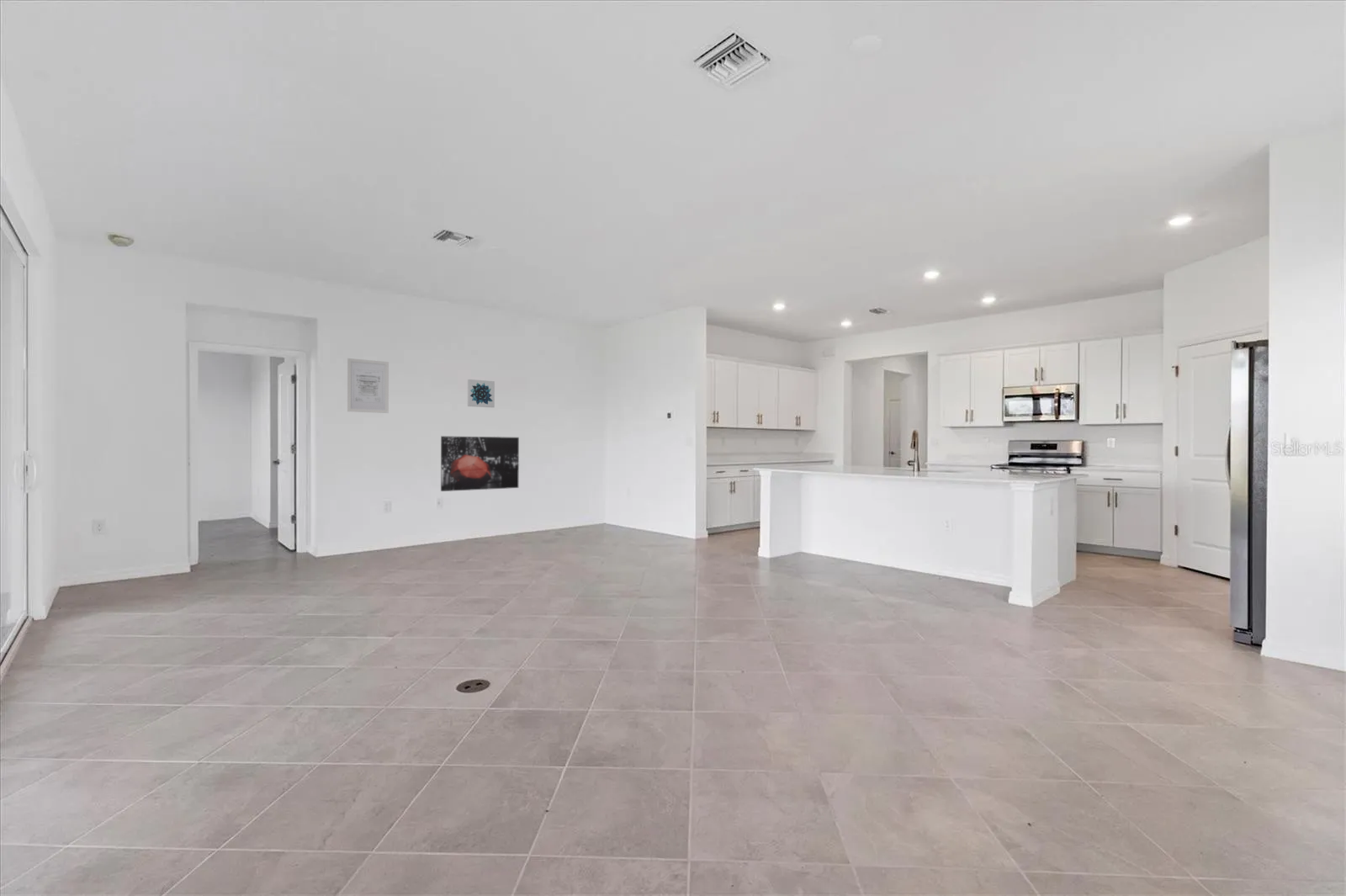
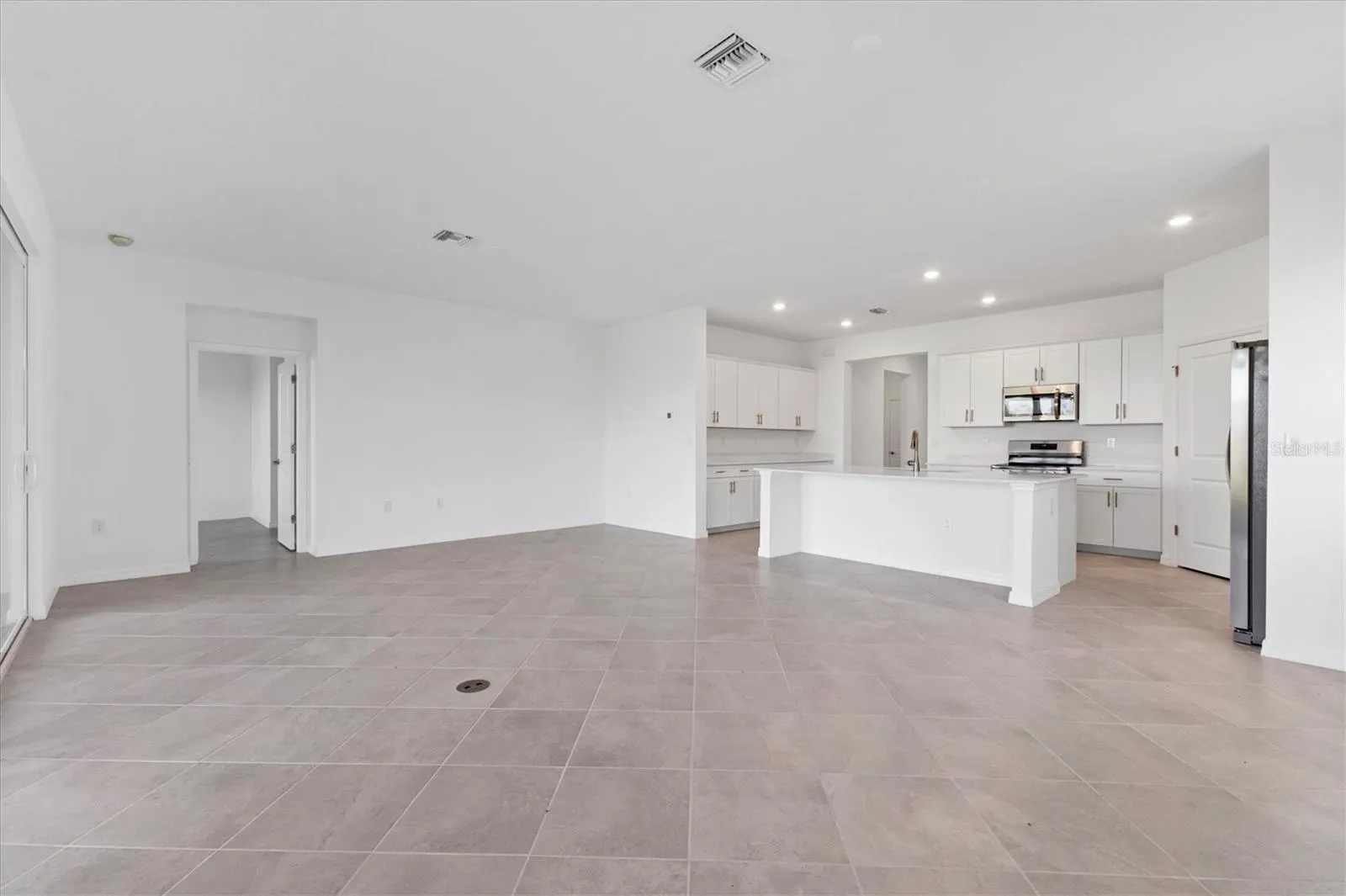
- wall art [347,358,389,414]
- wall art [440,435,520,492]
- wall art [467,379,495,408]
